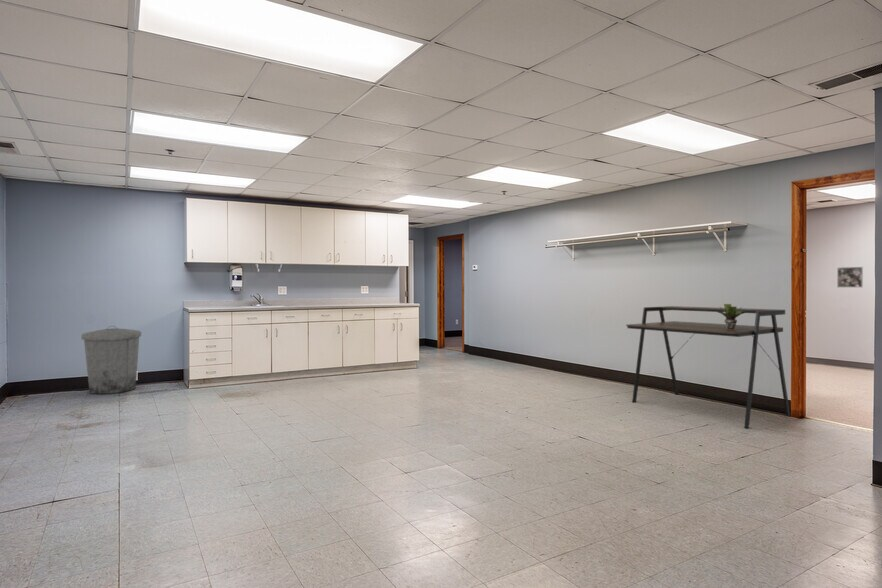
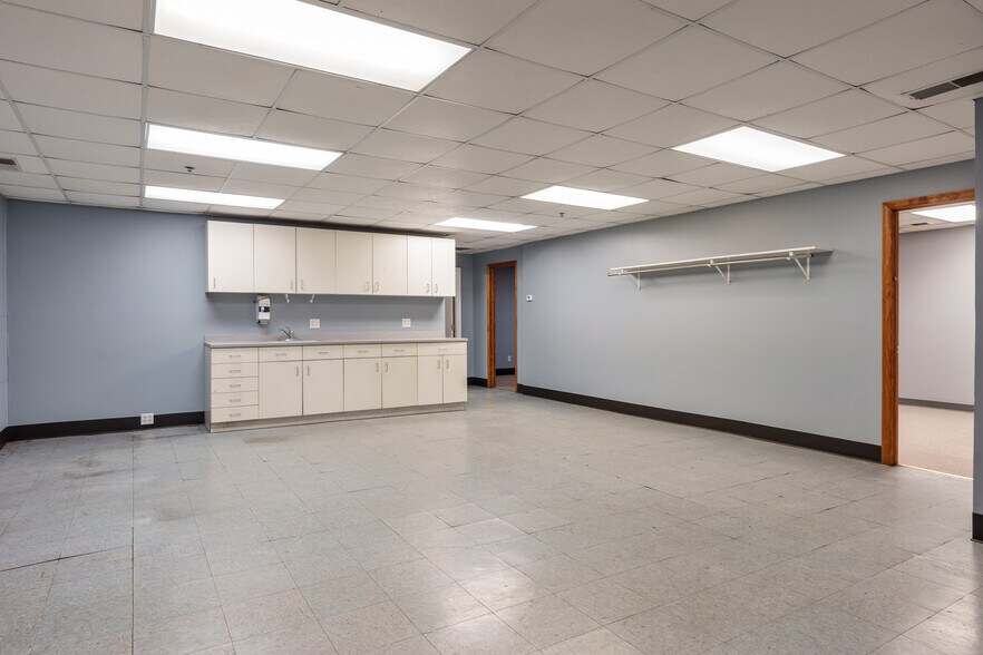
- trash can [81,325,142,395]
- desk [625,305,791,429]
- potted plant [717,303,747,329]
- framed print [836,266,864,289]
